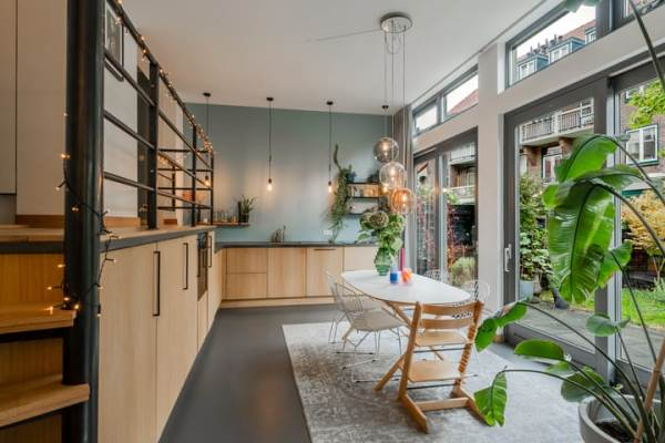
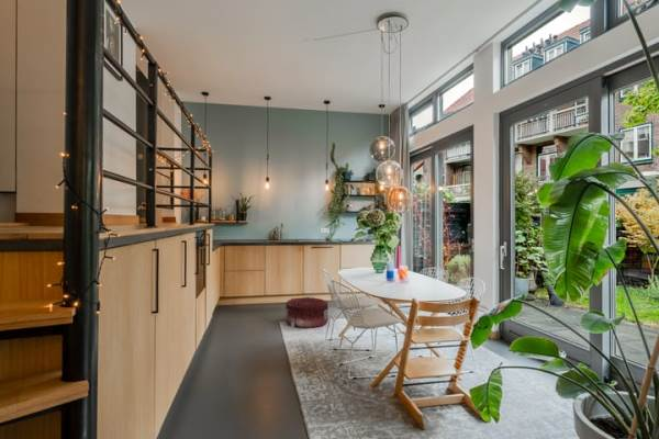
+ pouf [284,296,330,329]
